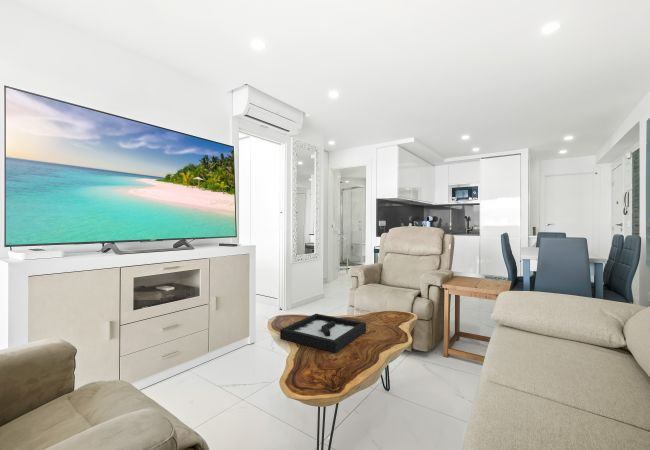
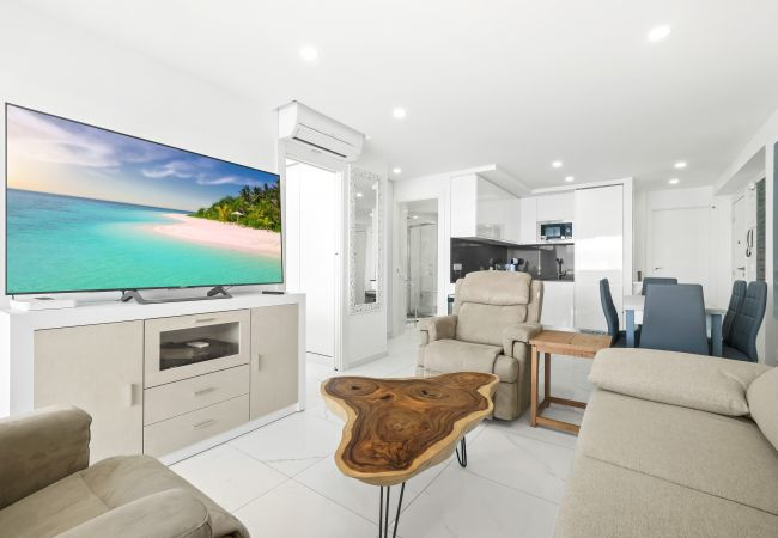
- decorative tray [279,313,367,354]
